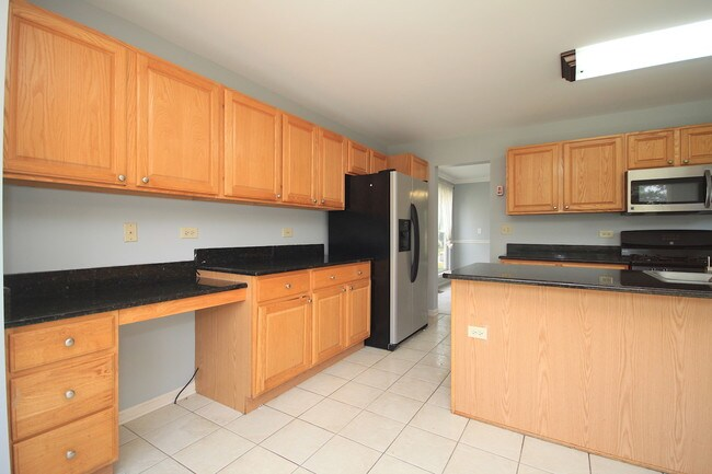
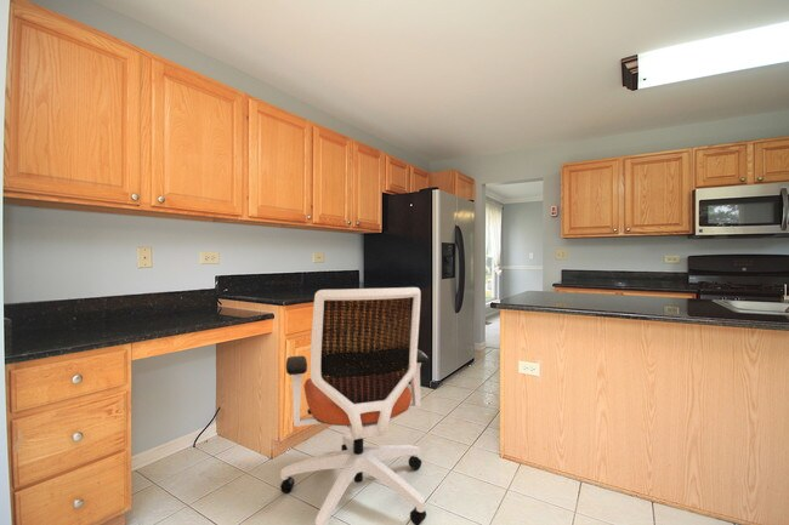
+ office chair [279,286,430,525]
